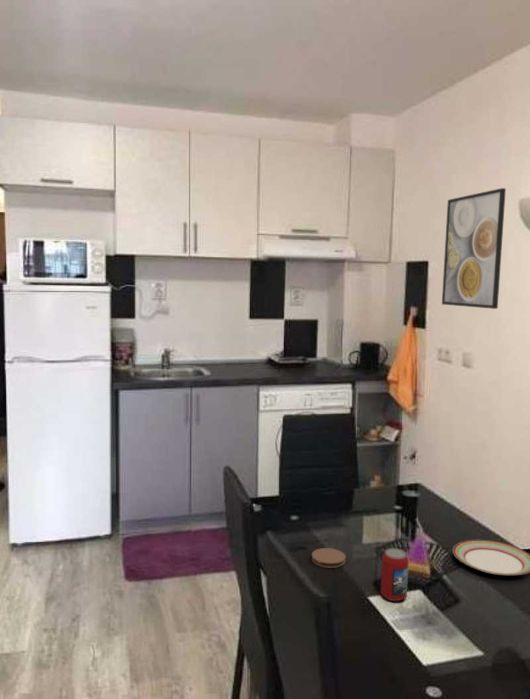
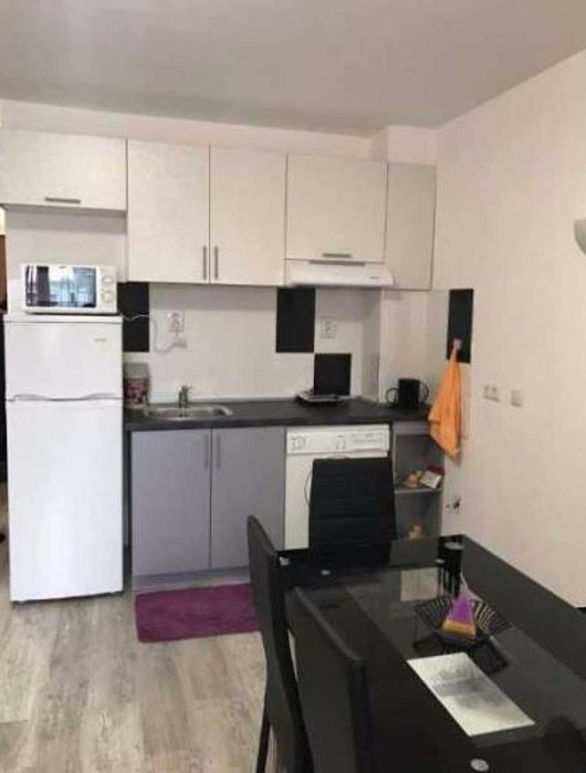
- plate [452,539,530,576]
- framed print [441,187,507,310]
- beverage can [380,547,410,602]
- coaster [311,547,347,569]
